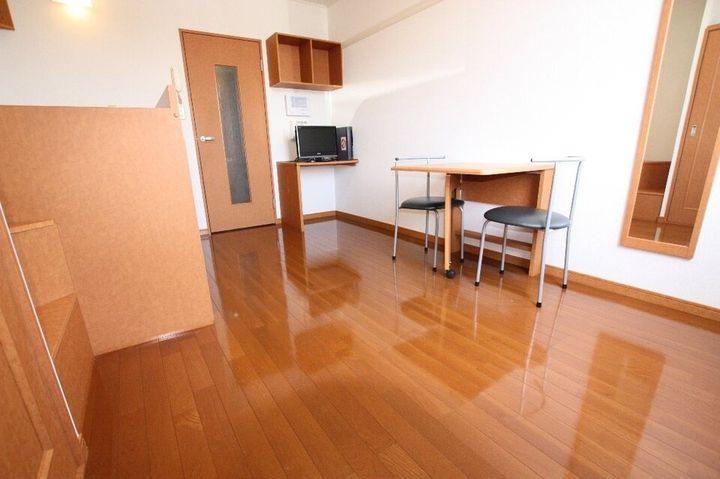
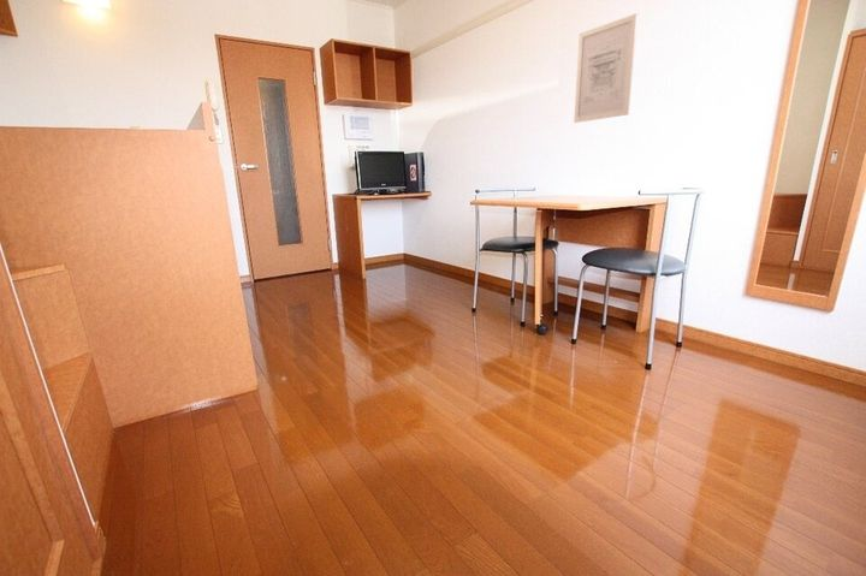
+ wall art [573,12,639,124]
